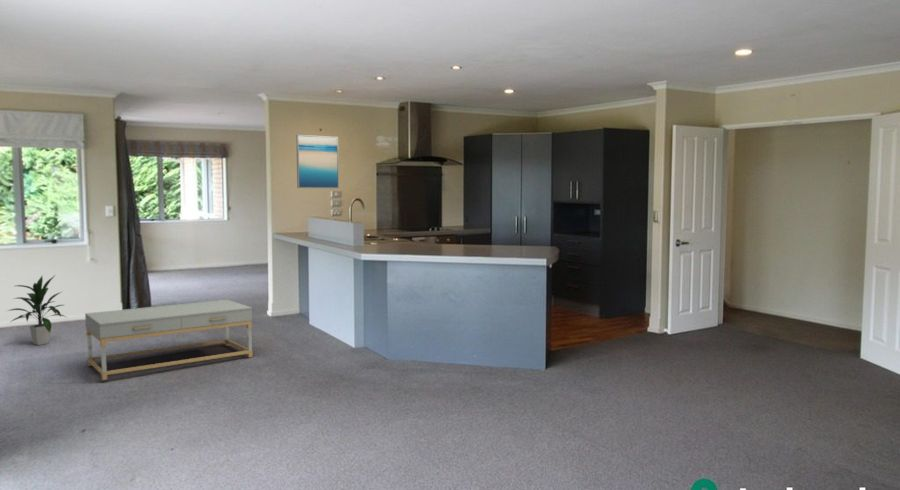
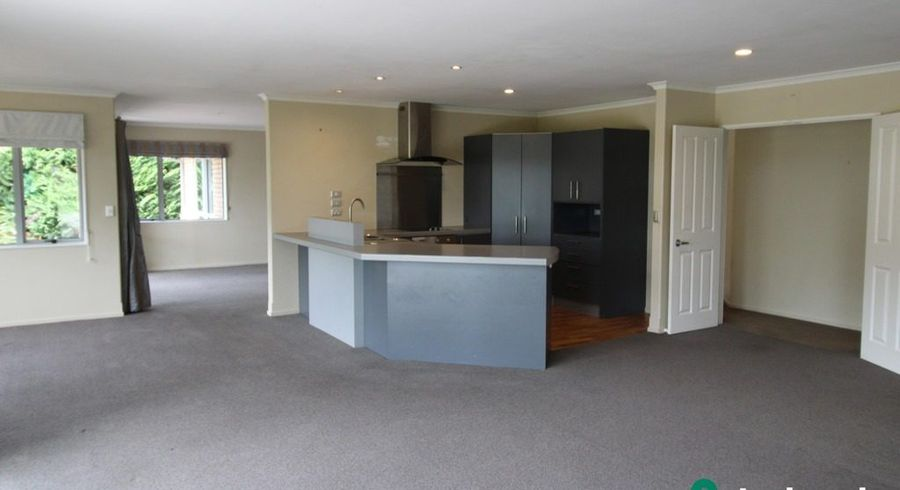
- indoor plant [3,275,67,346]
- wall art [295,134,340,189]
- coffee table [84,299,254,381]
